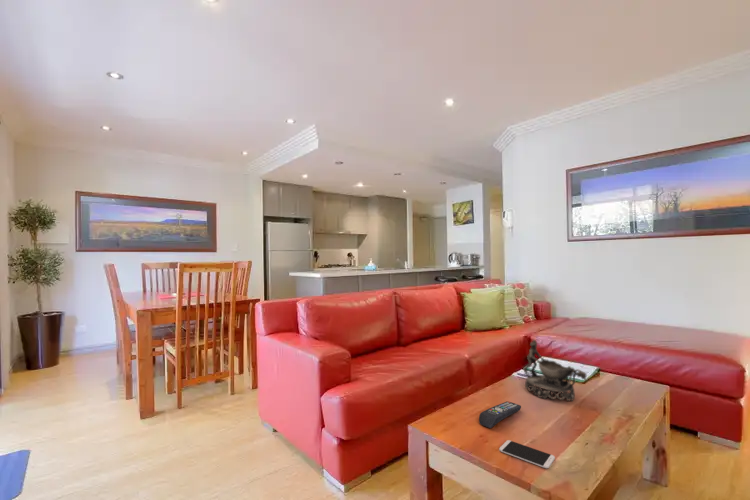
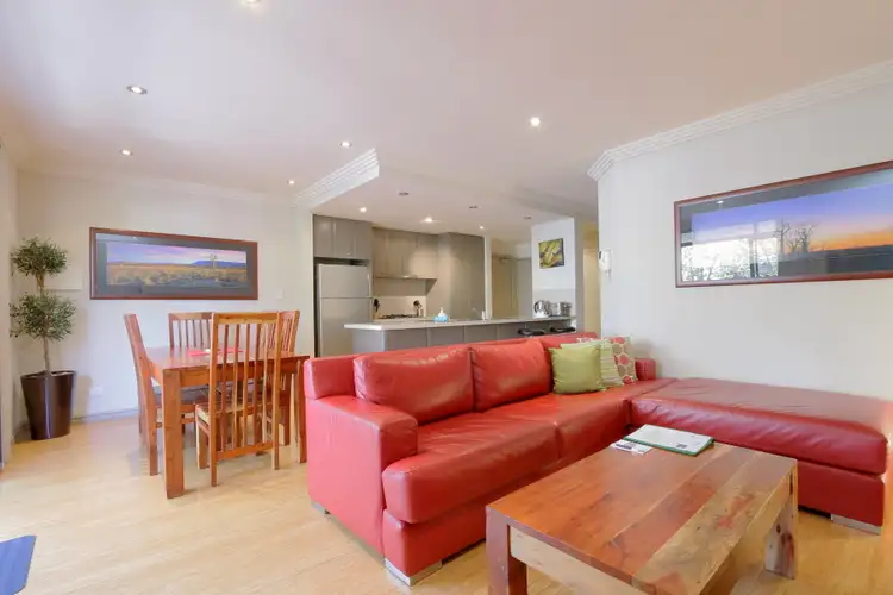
- remote control [478,401,522,429]
- smartphone [498,439,556,469]
- decorative bowl [522,339,588,402]
